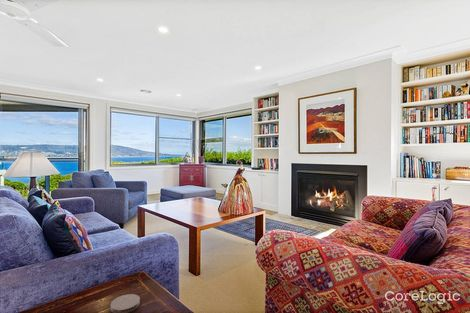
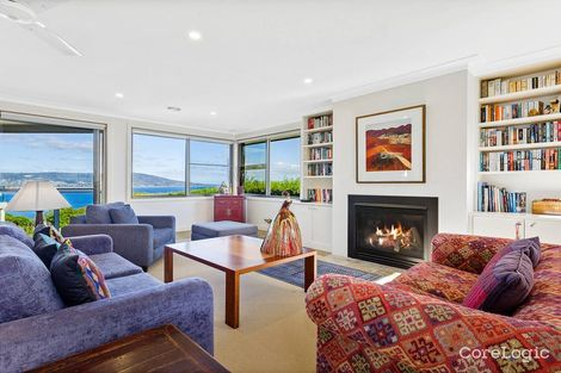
- coaster [109,293,141,313]
